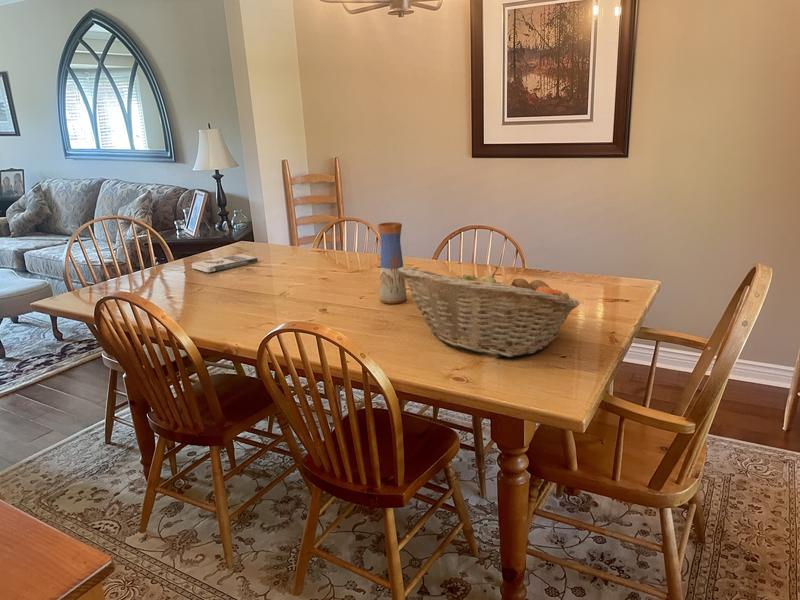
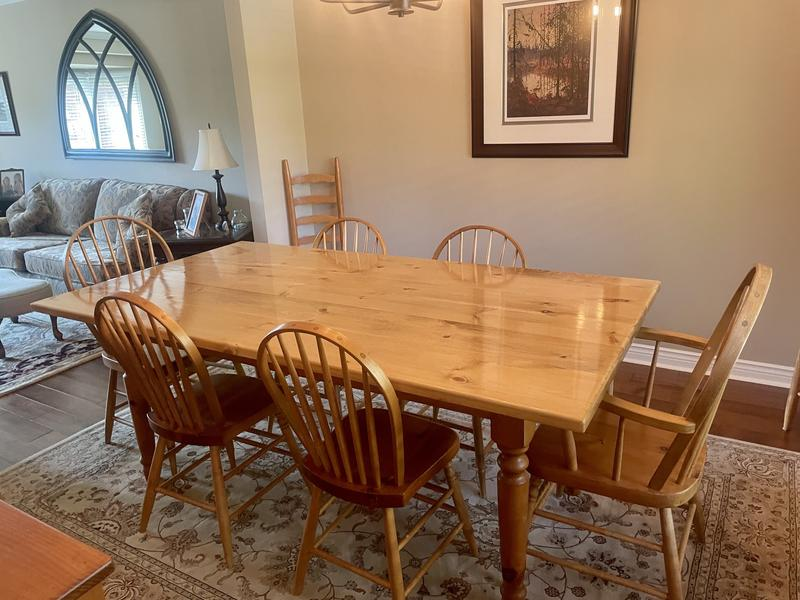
- fruit basket [397,266,580,358]
- vase [377,221,408,305]
- book [191,253,259,273]
